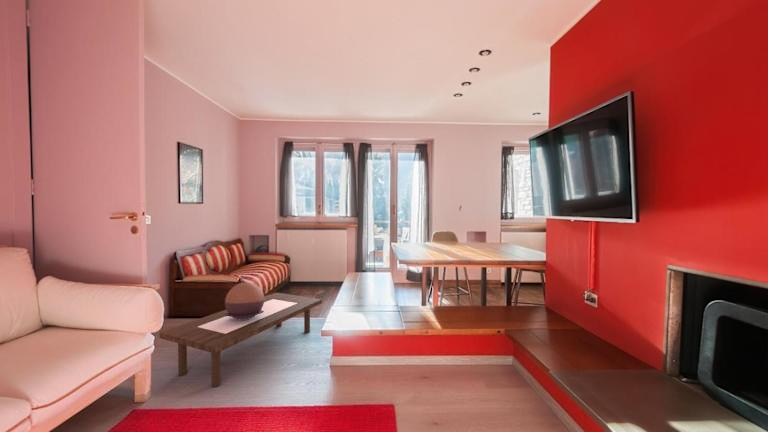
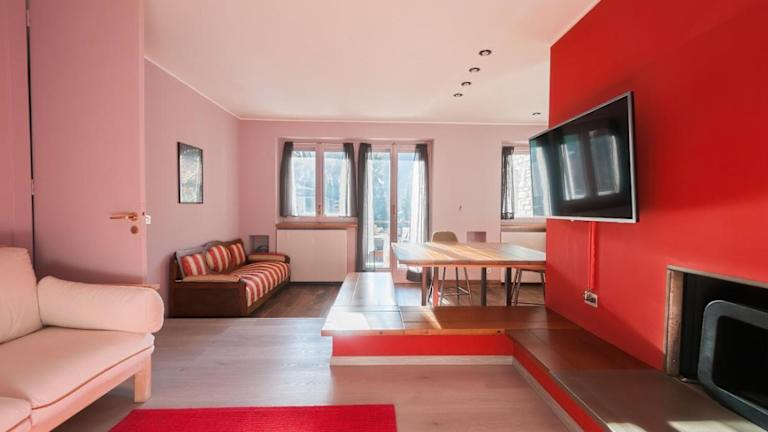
- decorative bowl [224,281,265,320]
- coffee table [158,292,323,388]
